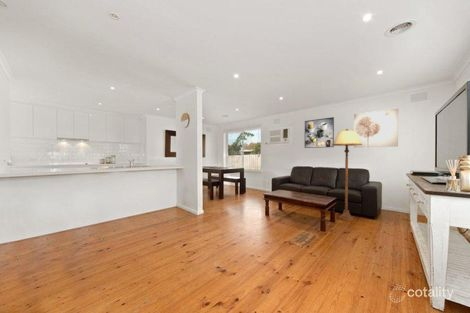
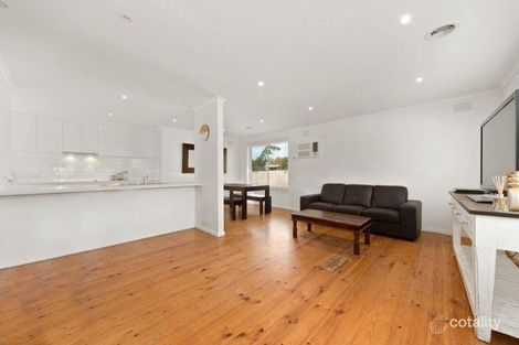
- wall art [353,108,399,148]
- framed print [304,116,335,149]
- floor lamp [332,128,362,222]
